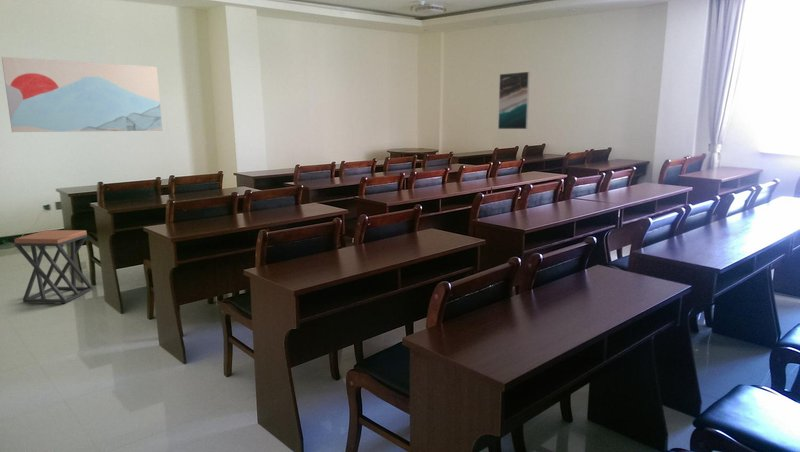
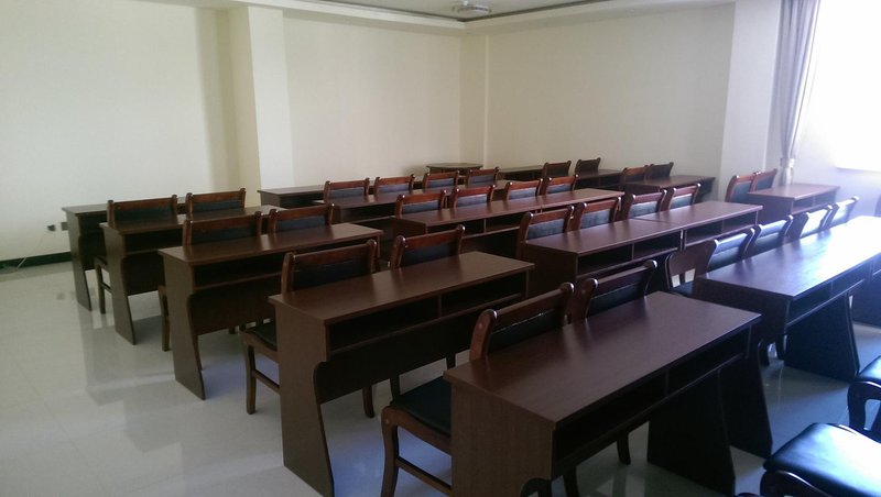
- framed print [497,71,531,130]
- stool [13,229,94,304]
- wall art [1,56,163,133]
